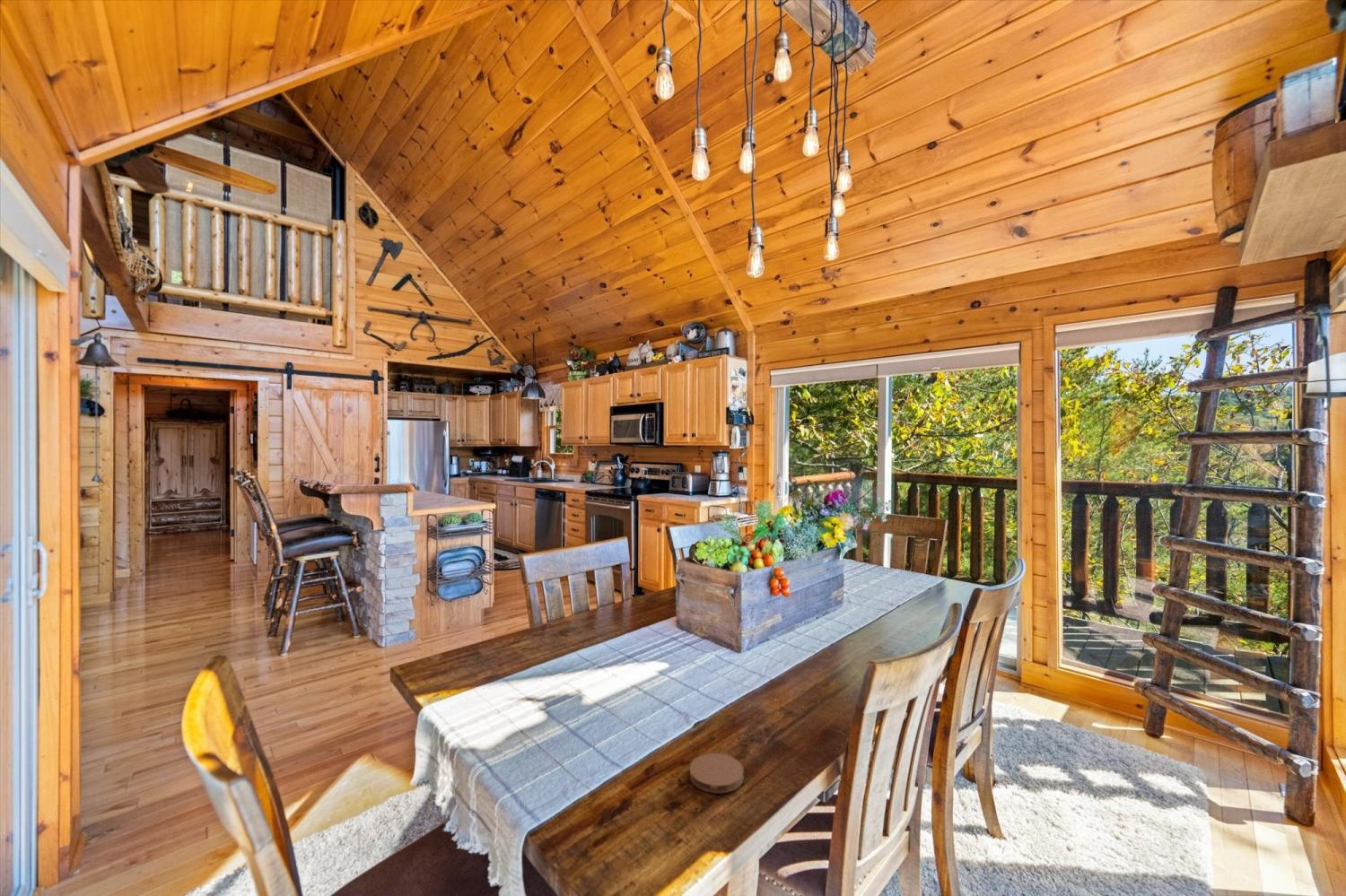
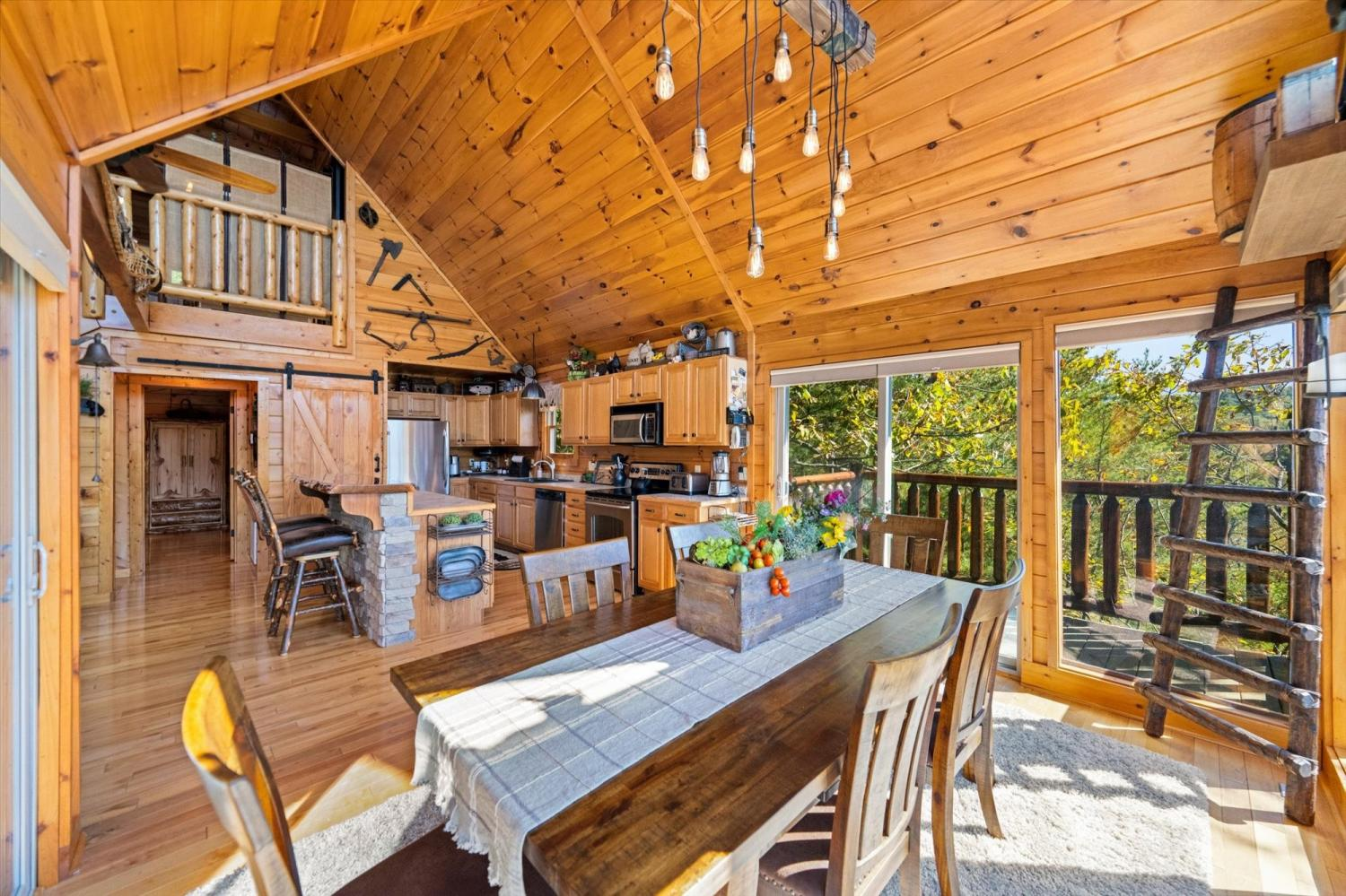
- coaster [689,752,745,795]
